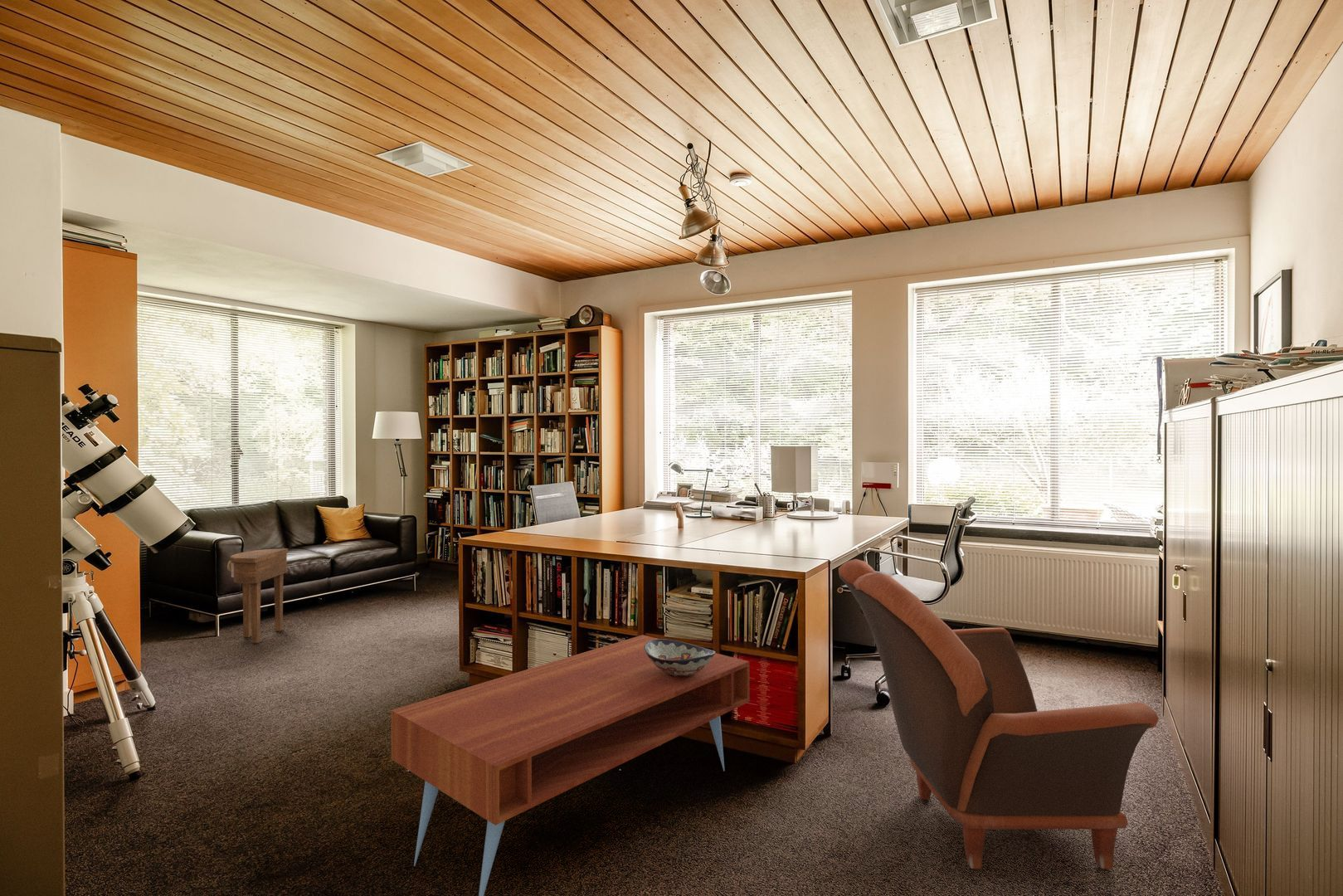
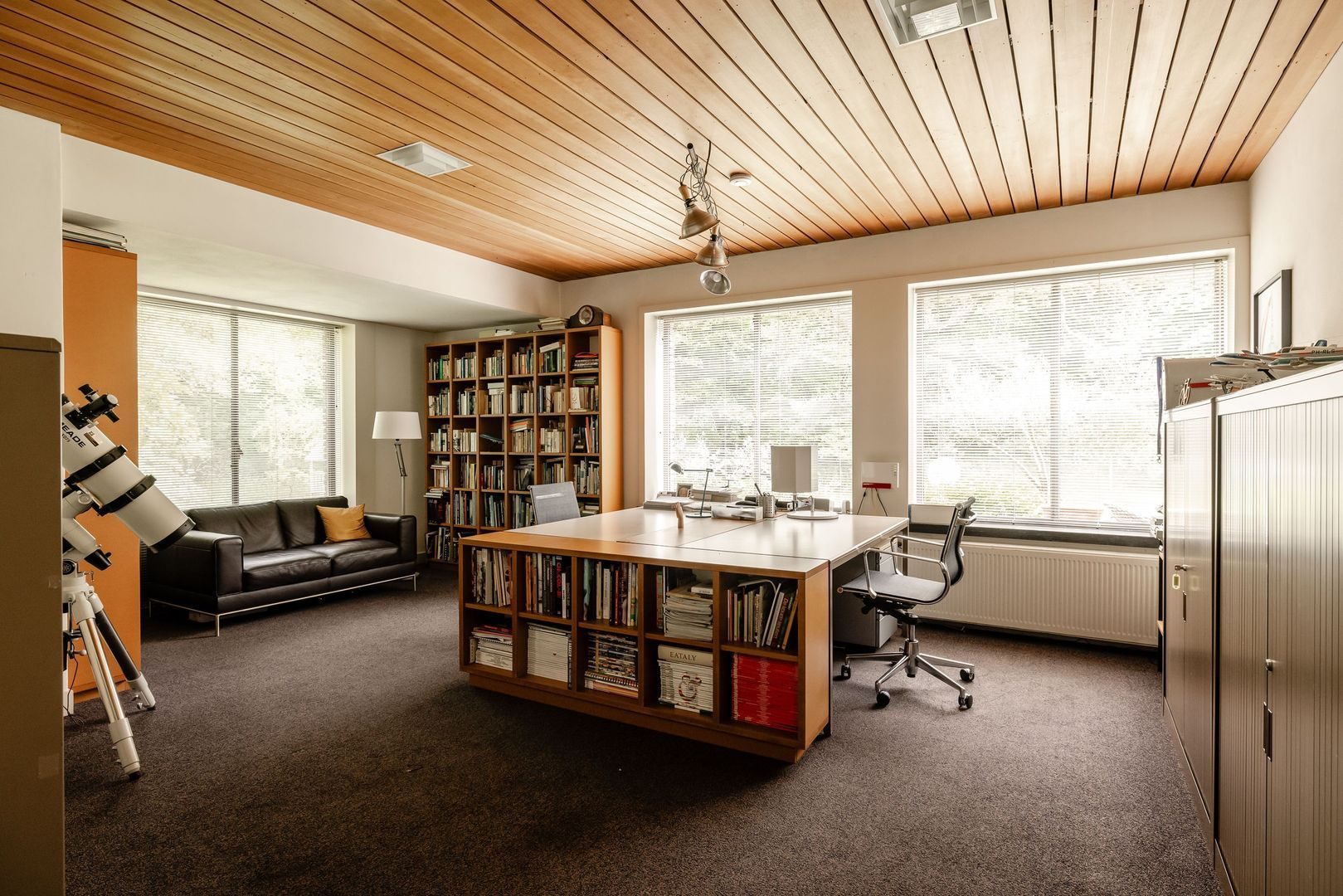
- decorative bowl [645,638,716,677]
- armchair [838,558,1160,870]
- coffee table [390,634,751,896]
- side table [226,548,289,644]
